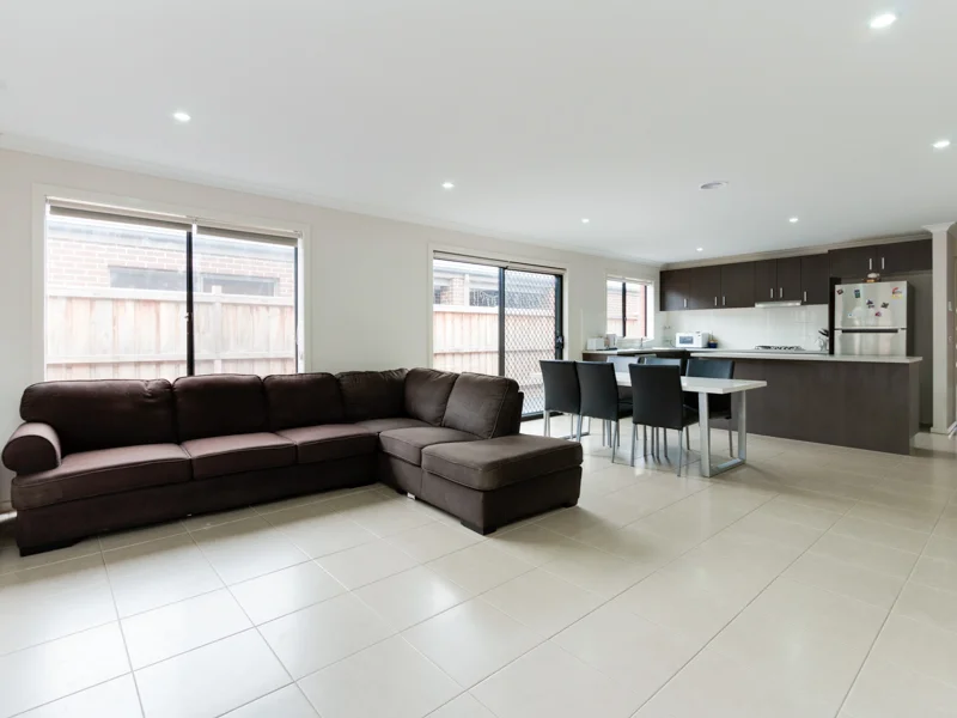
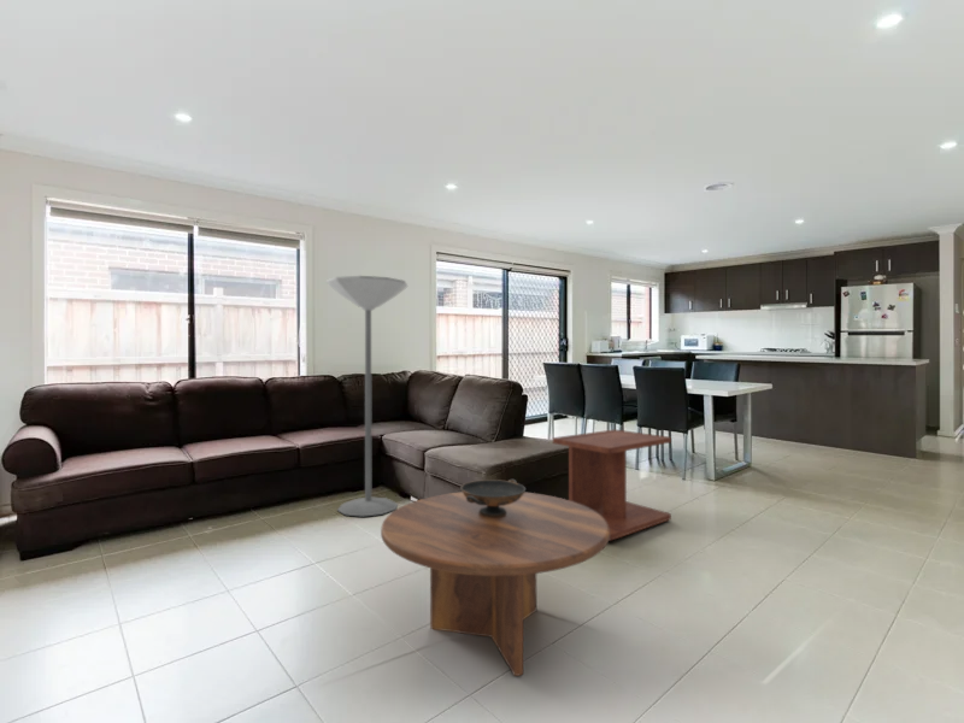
+ coffee table [380,490,610,677]
+ side table [552,429,672,542]
+ floor lamp [325,275,408,518]
+ decorative bowl [459,478,527,517]
